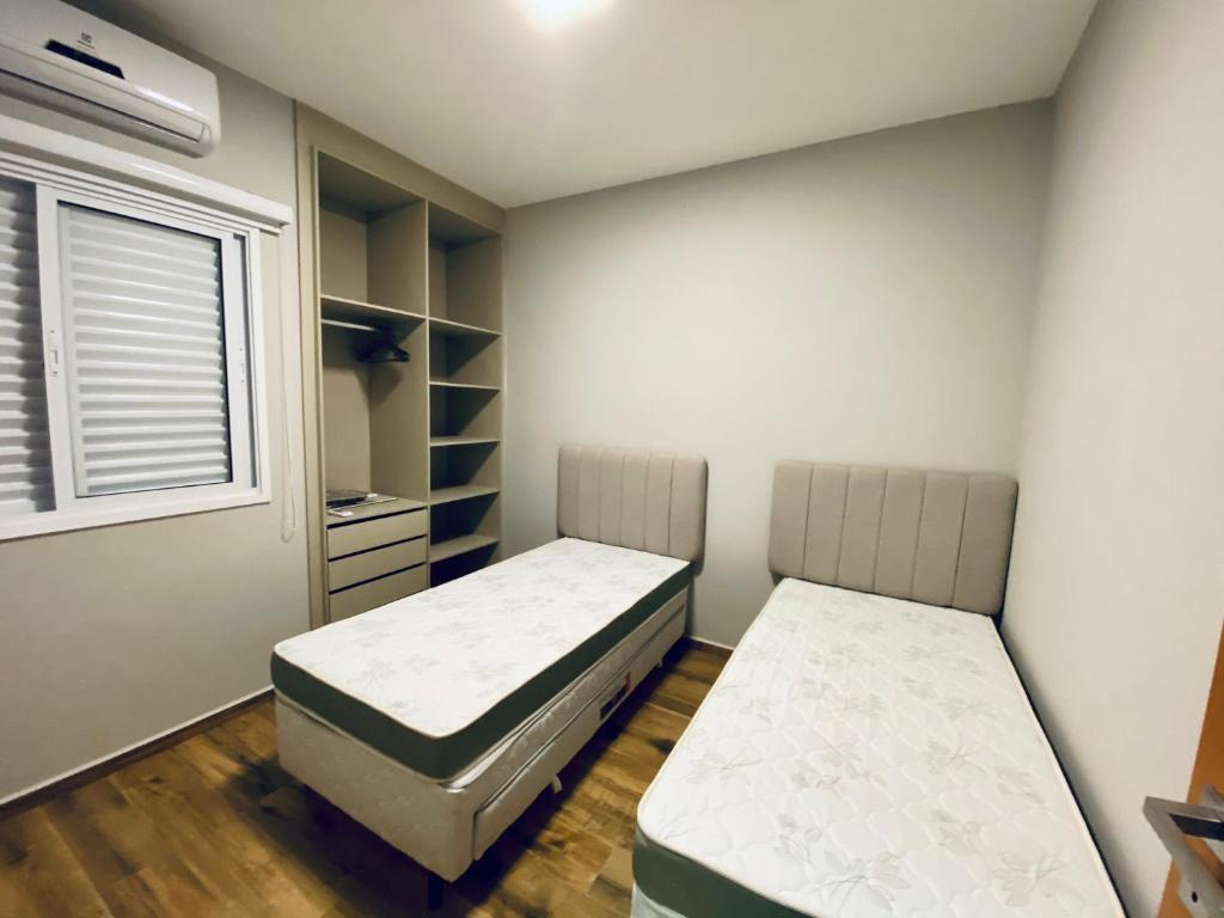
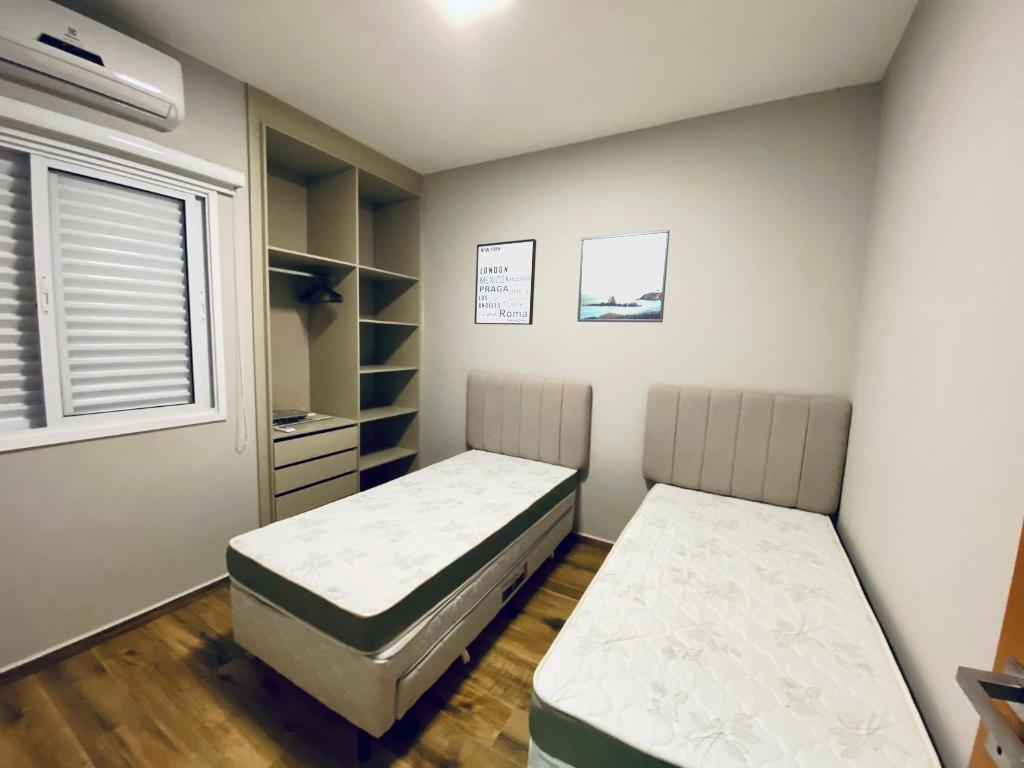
+ wall art [473,238,537,326]
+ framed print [576,229,671,323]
